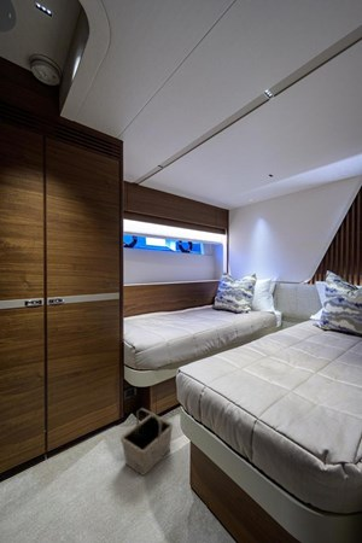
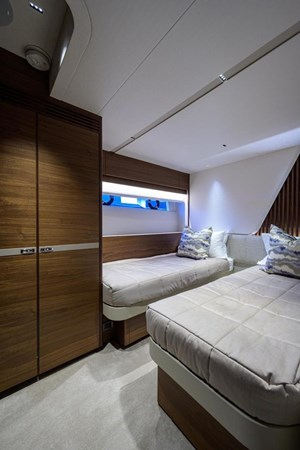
- basket [119,407,174,477]
